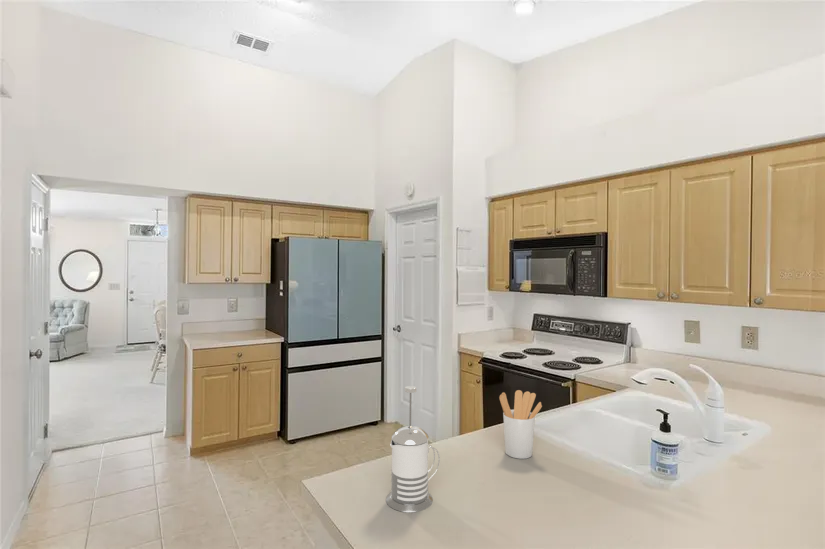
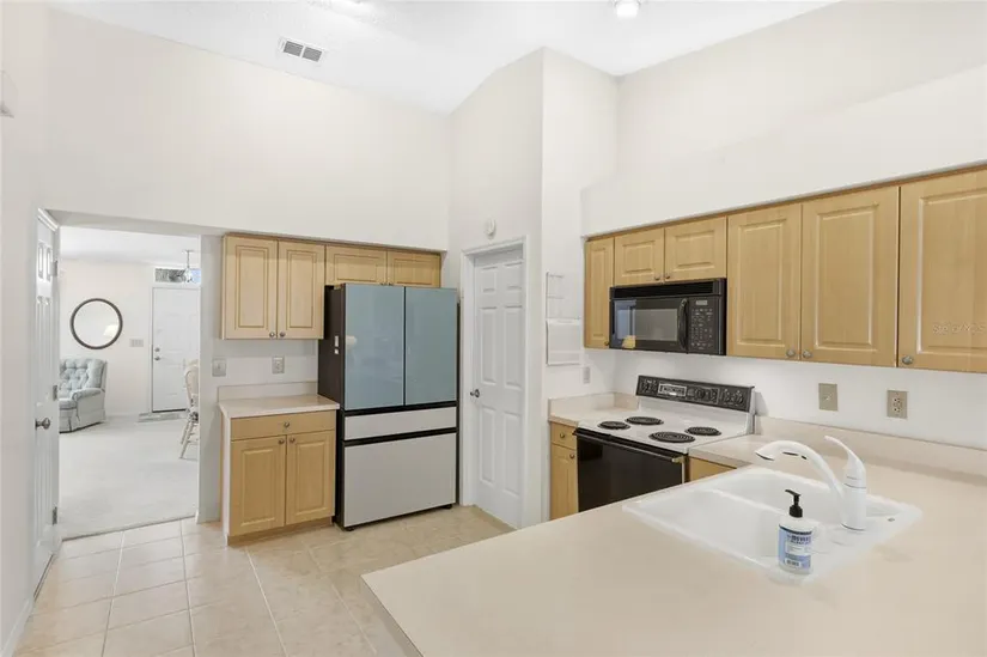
- utensil holder [499,389,543,460]
- french press [385,385,441,513]
